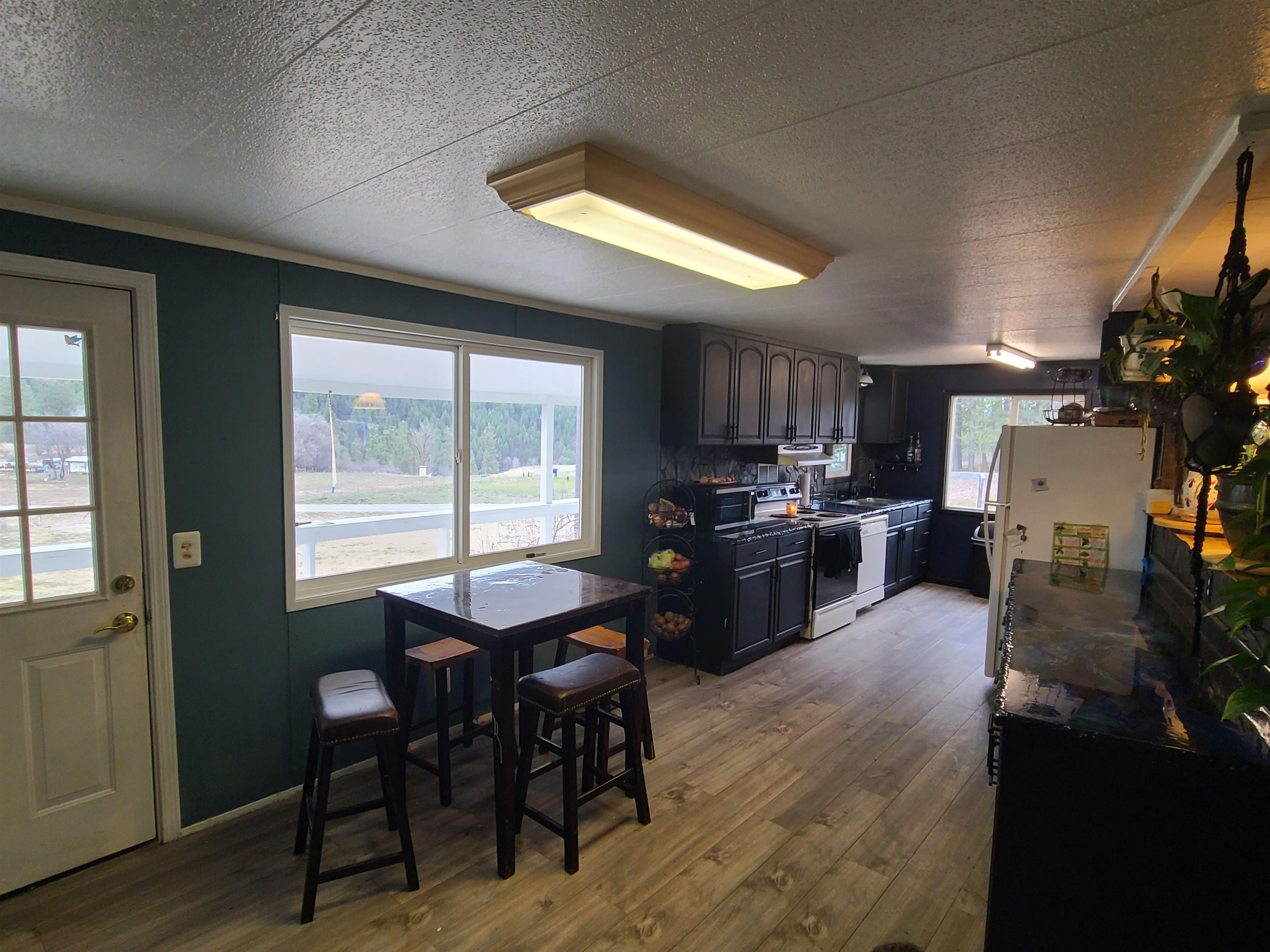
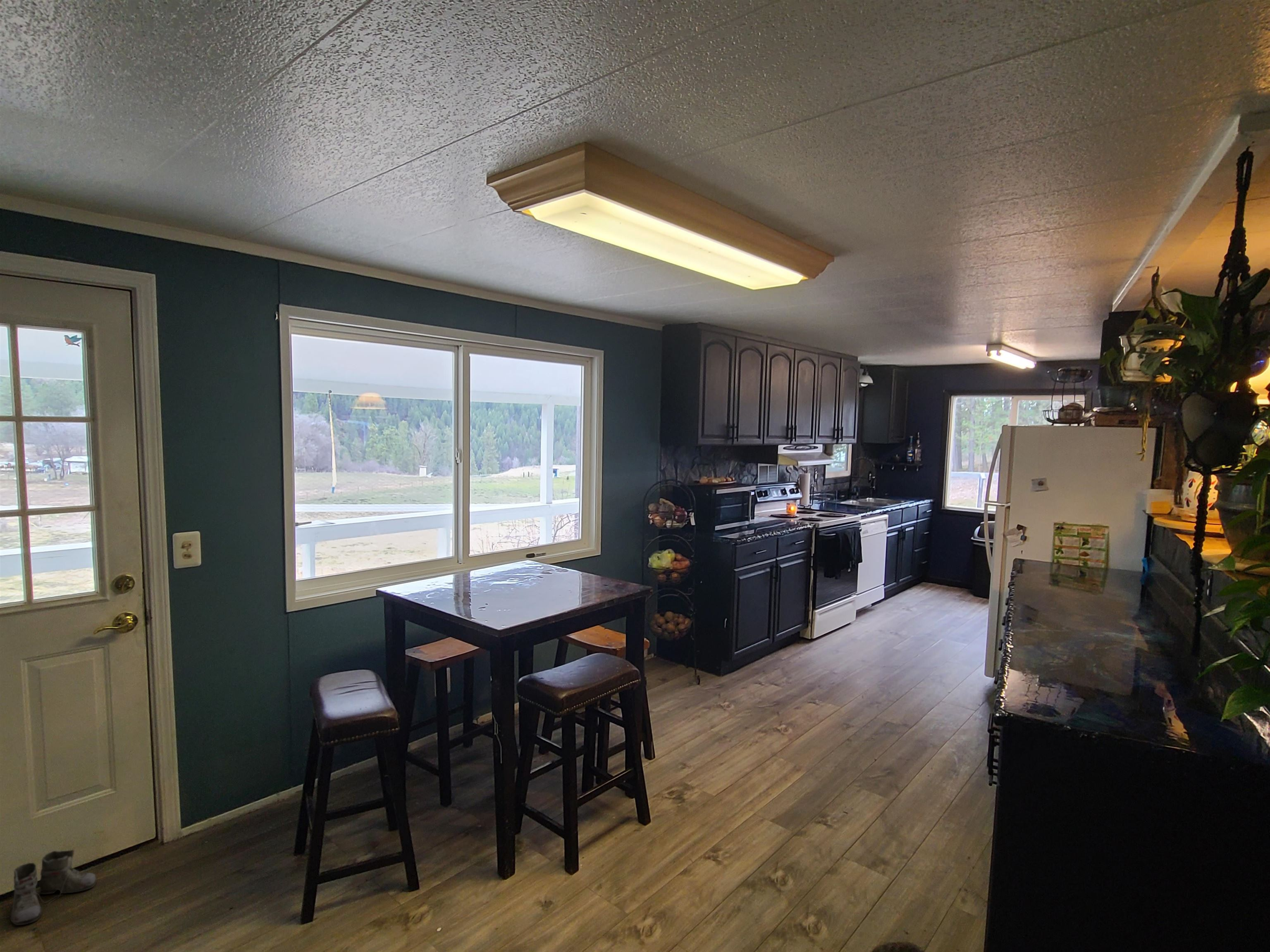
+ boots [0,849,97,926]
